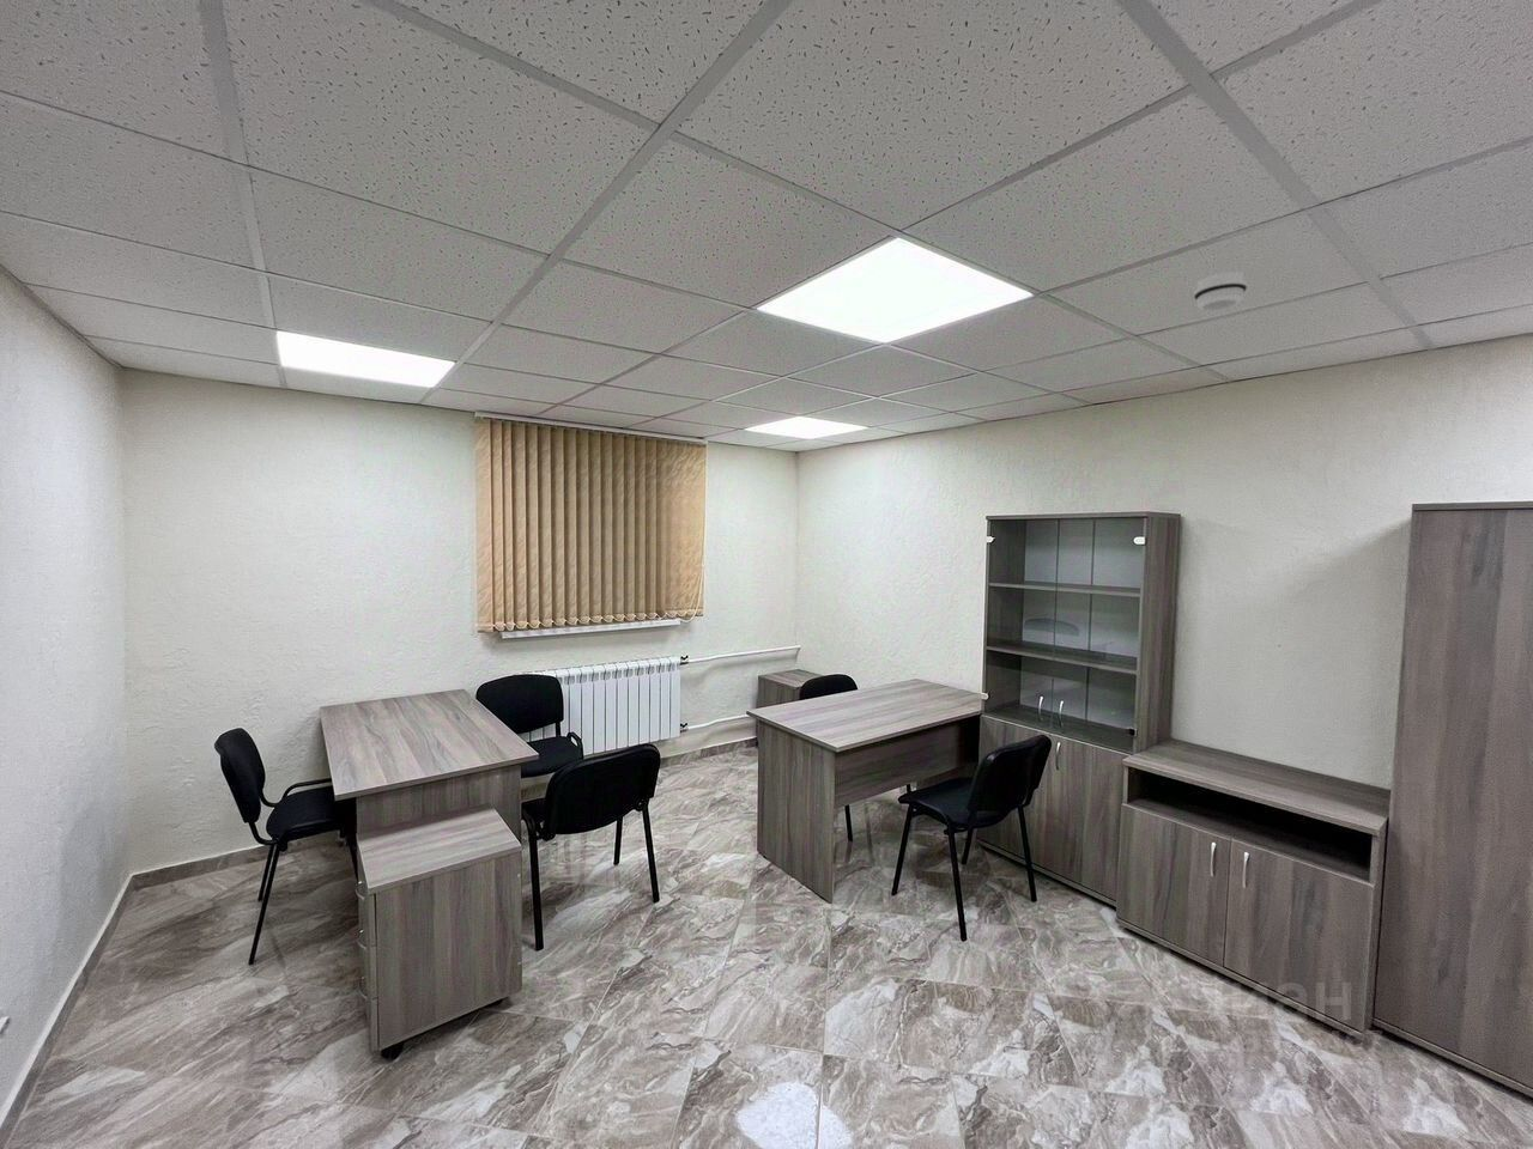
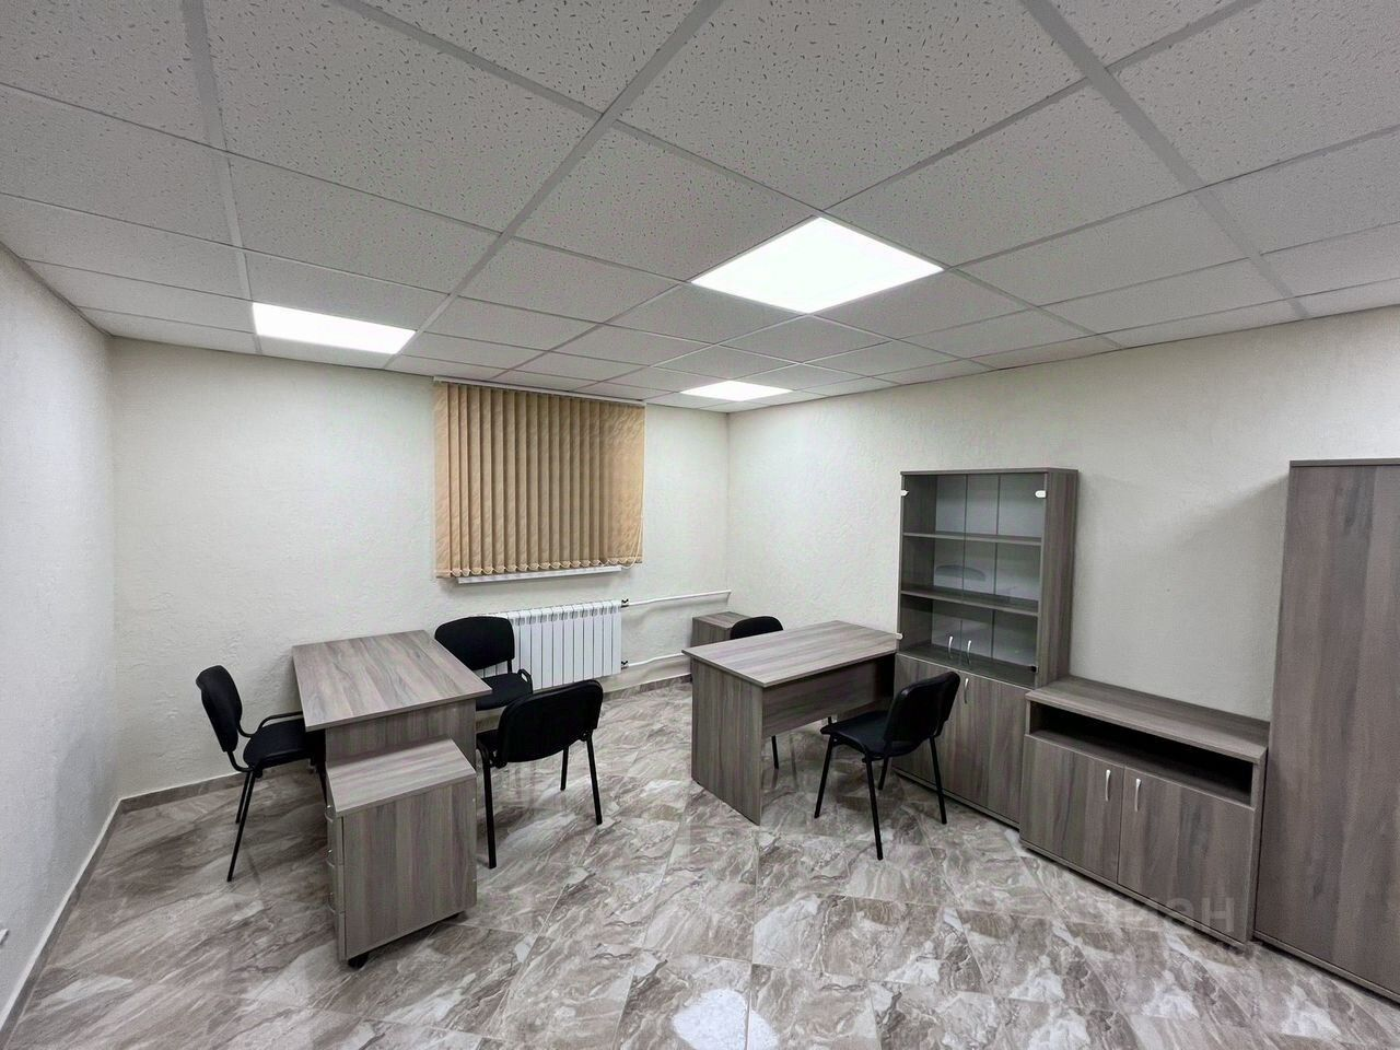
- smoke detector [1193,270,1249,313]
